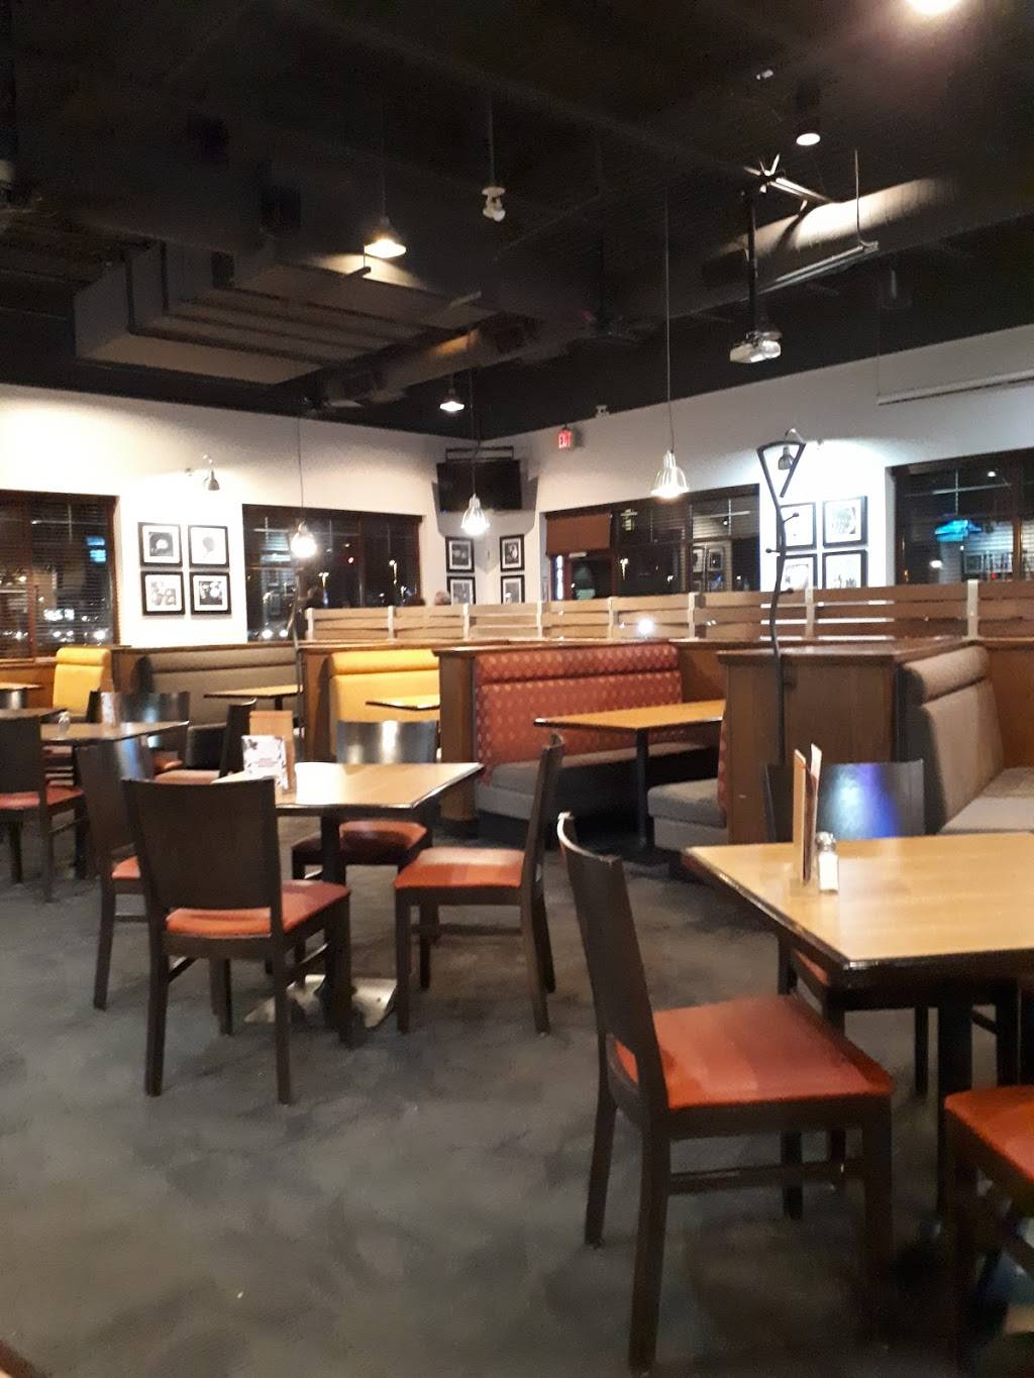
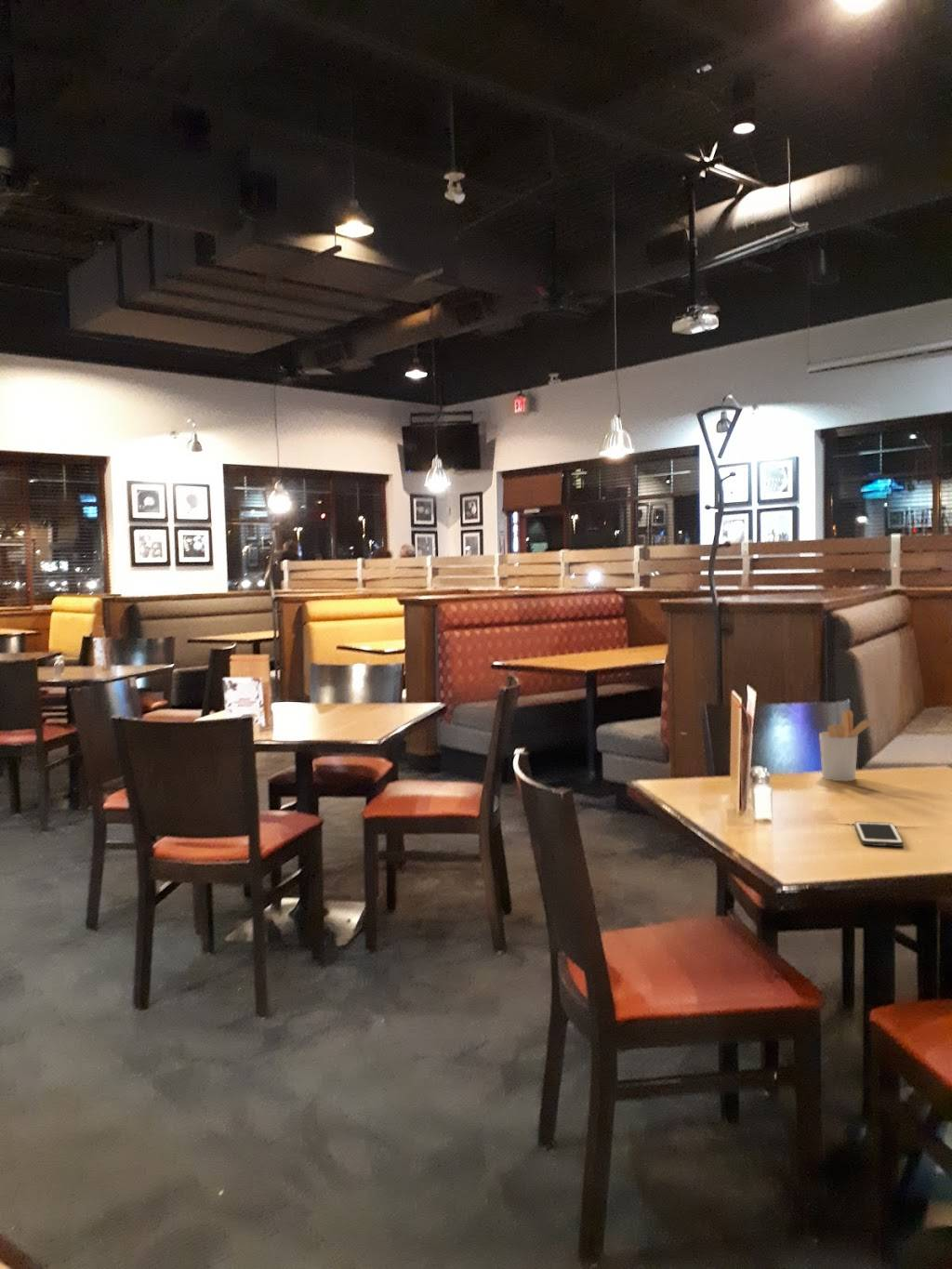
+ utensil holder [818,709,879,782]
+ cell phone [853,821,905,848]
